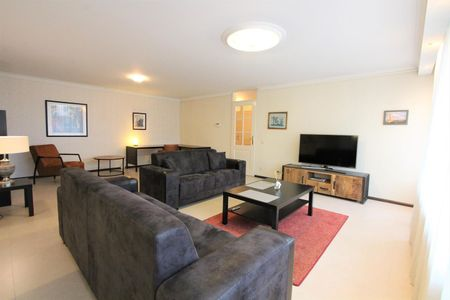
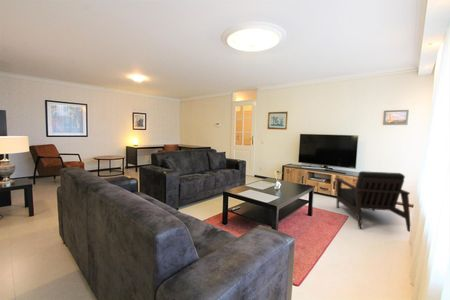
+ armchair [335,170,412,233]
